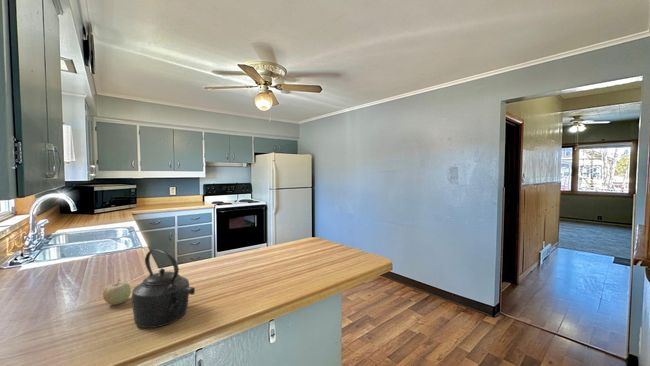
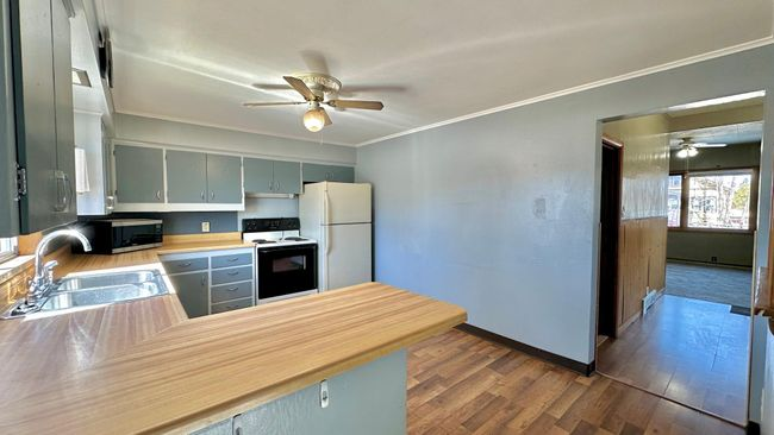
- fruit [102,279,132,306]
- kettle [131,248,196,329]
